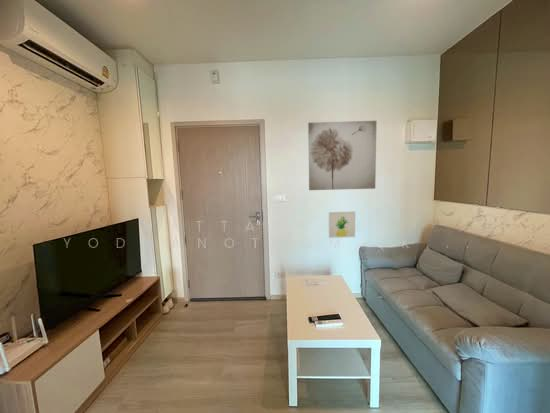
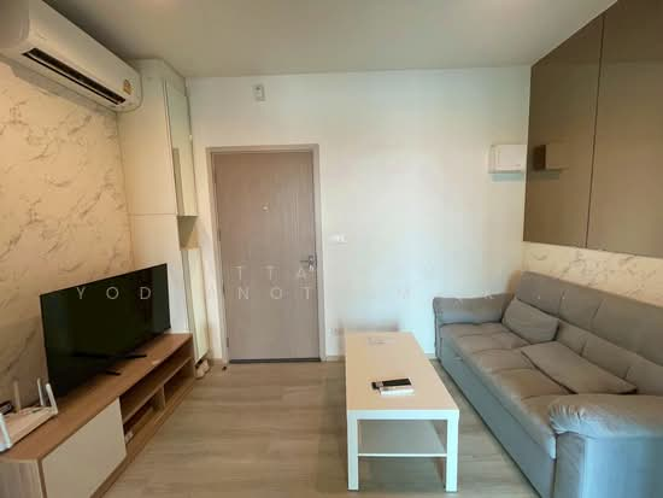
- wall art [307,120,378,191]
- wall art [328,210,356,239]
